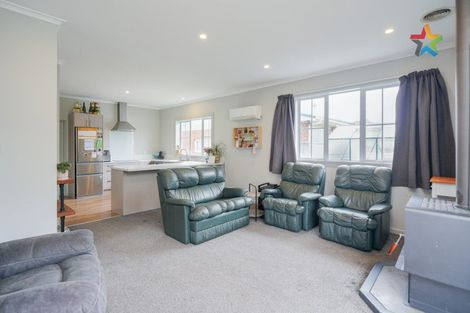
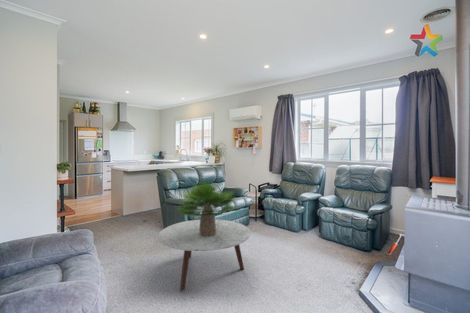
+ potted plant [175,179,238,237]
+ coffee table [157,218,252,292]
